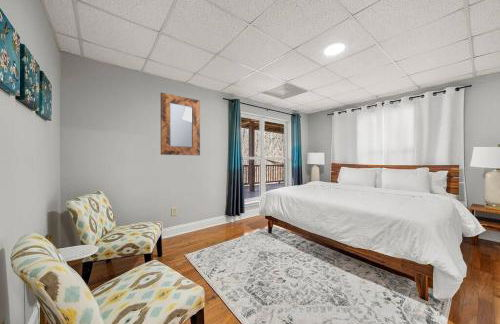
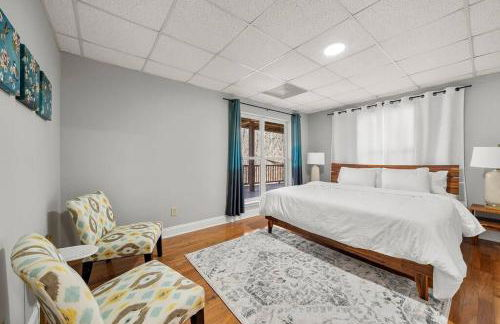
- home mirror [160,92,201,156]
